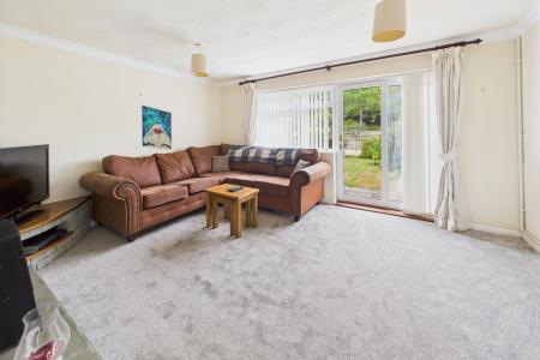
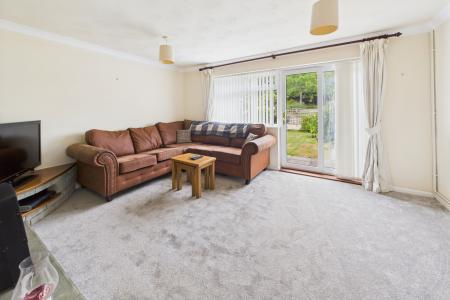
- wall art [140,104,173,150]
